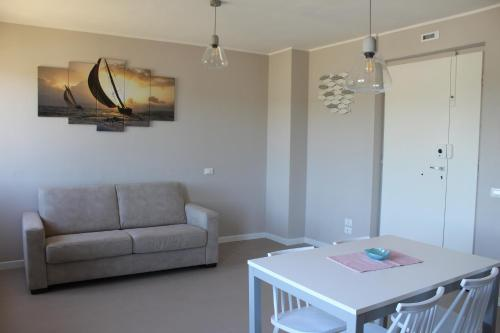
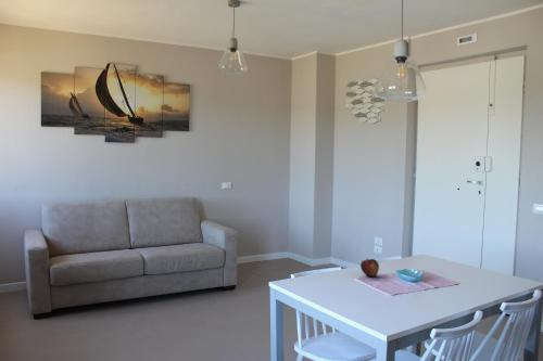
+ fruit [359,258,380,278]
